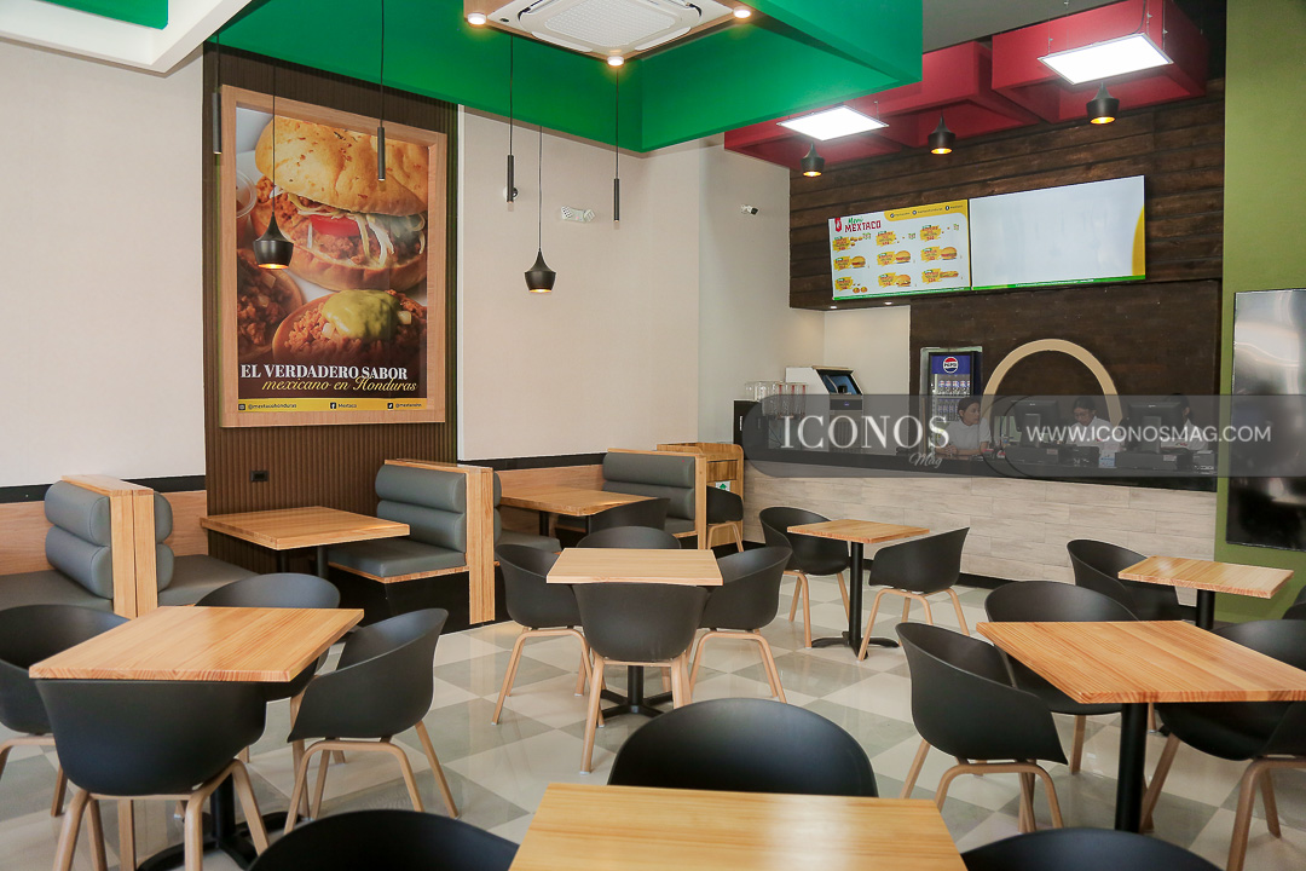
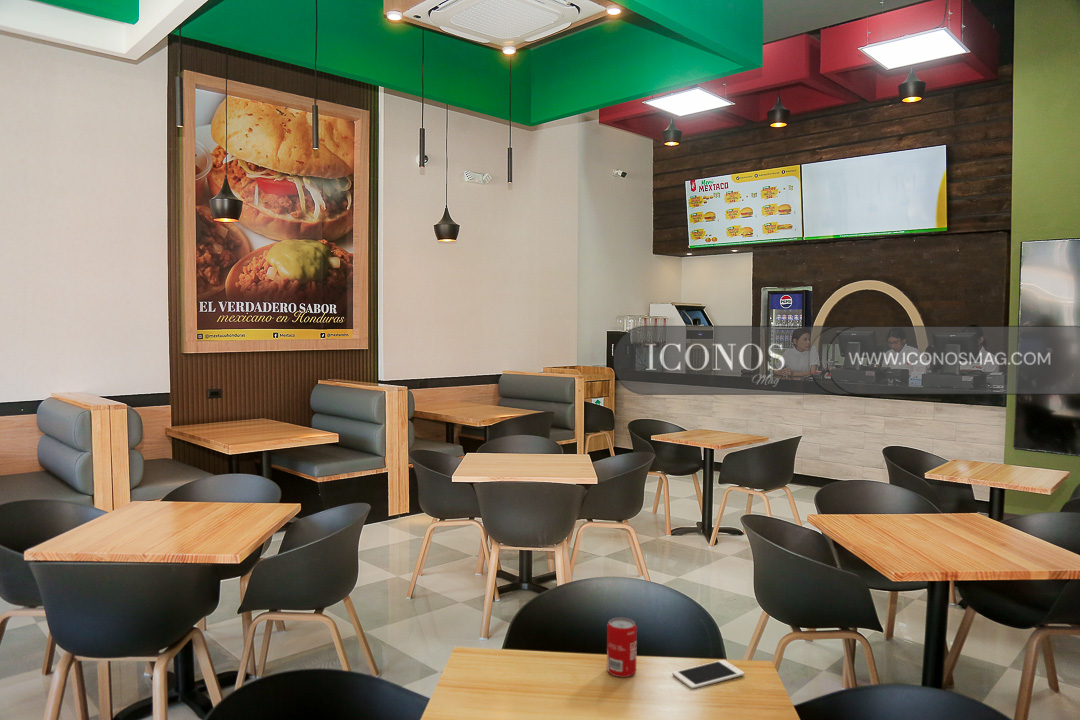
+ soda can [606,617,638,678]
+ cell phone [672,659,745,690]
